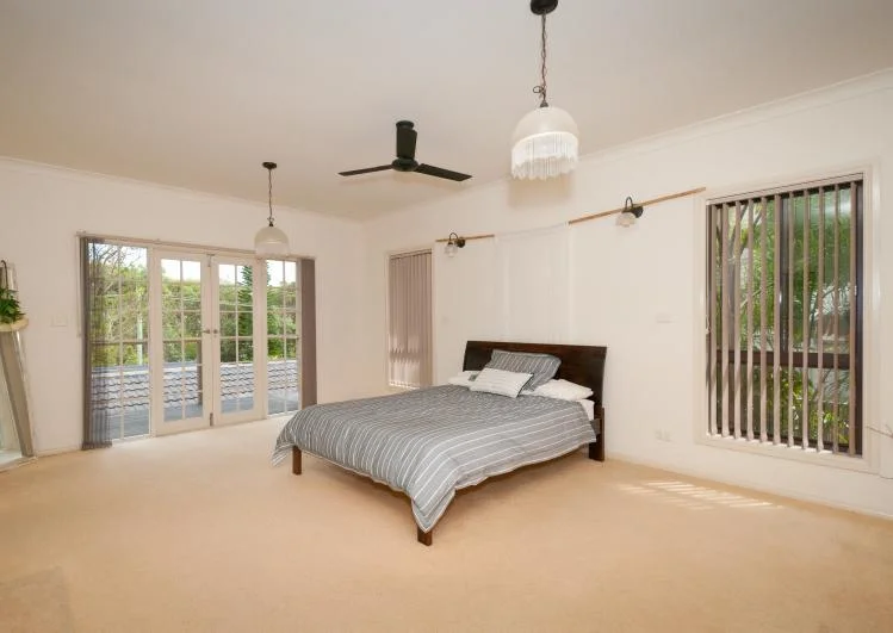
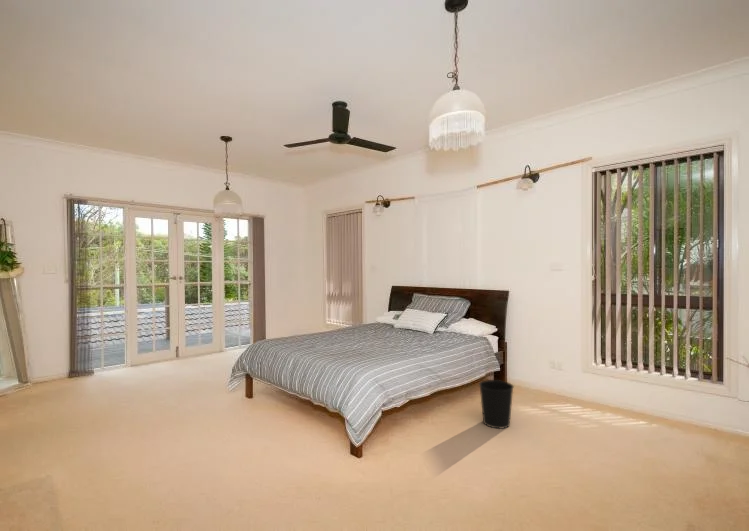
+ wastebasket [478,379,515,430]
